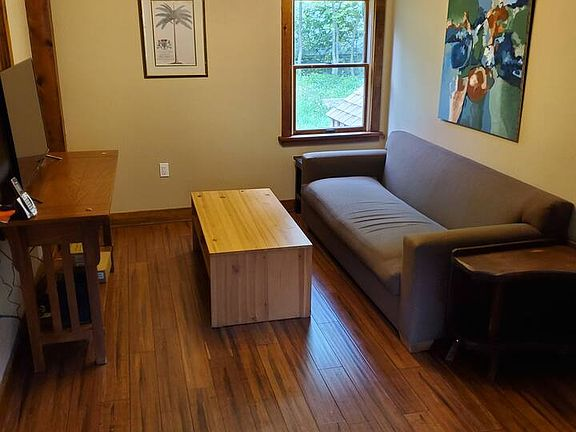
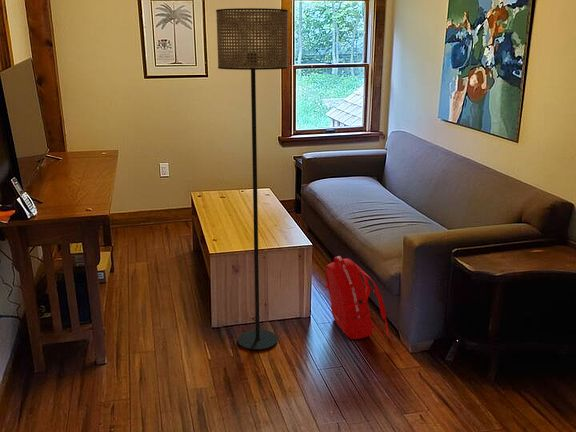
+ backpack [324,255,390,340]
+ floor lamp [215,7,289,351]
